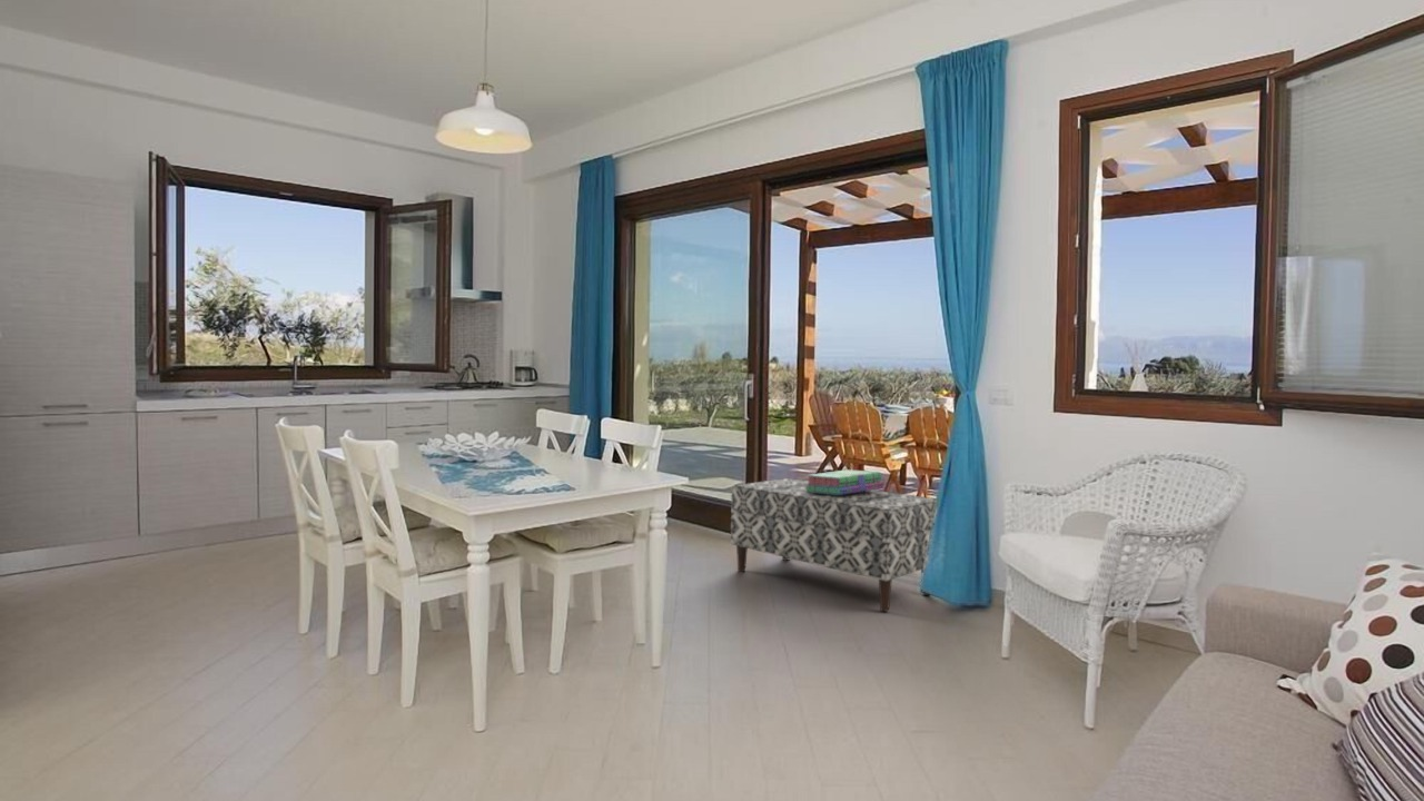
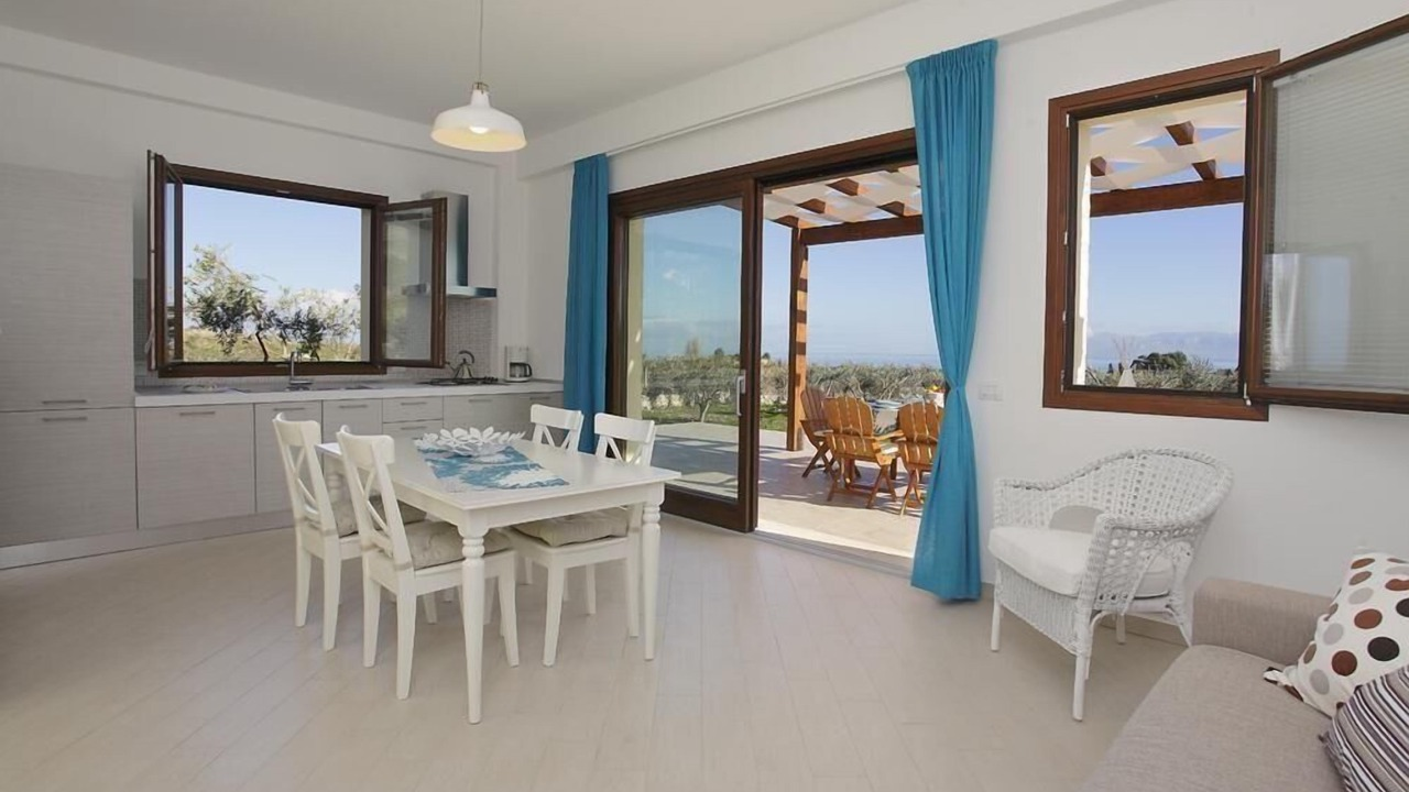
- stack of books [805,468,884,495]
- bench [730,477,938,612]
